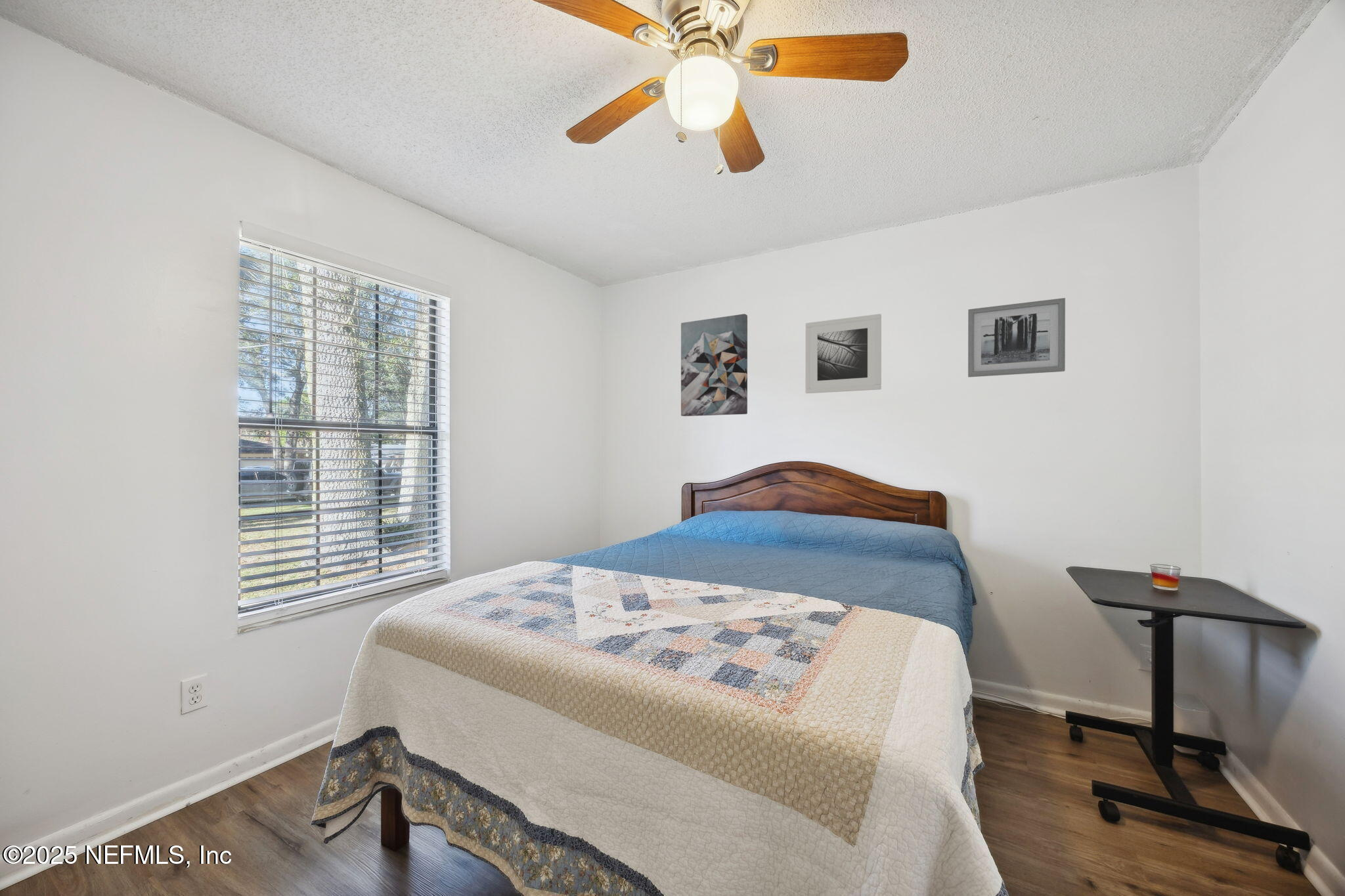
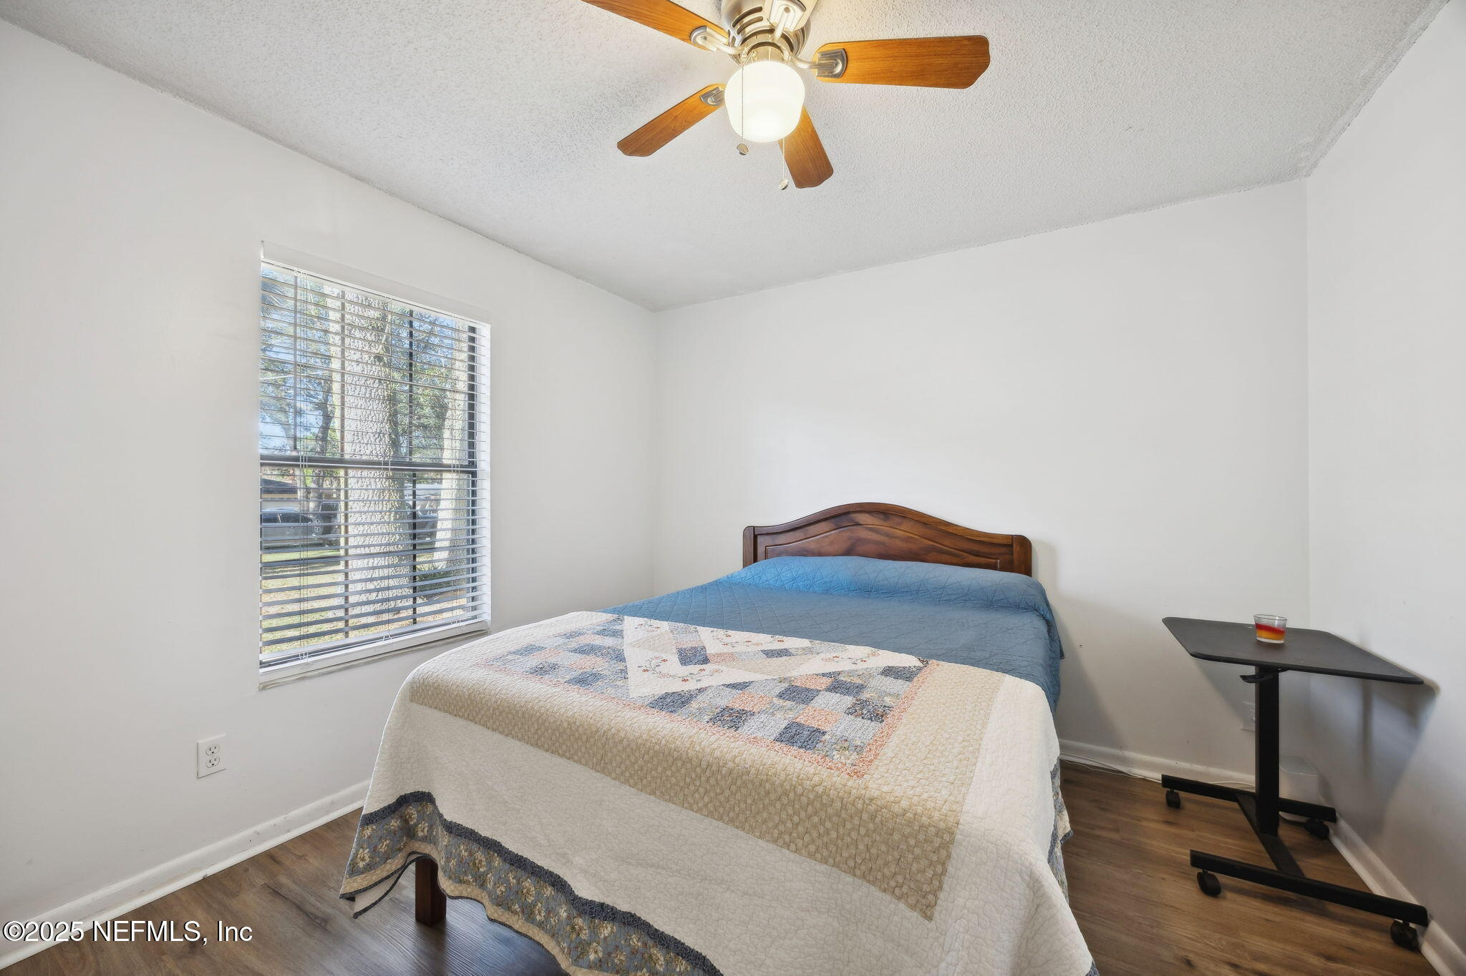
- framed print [805,313,882,394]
- wall art [967,297,1066,378]
- wall art [680,313,748,417]
